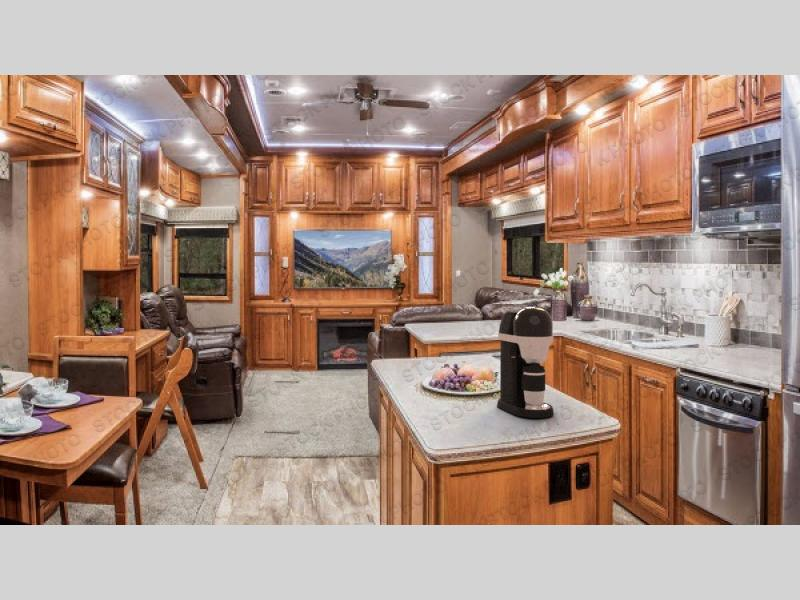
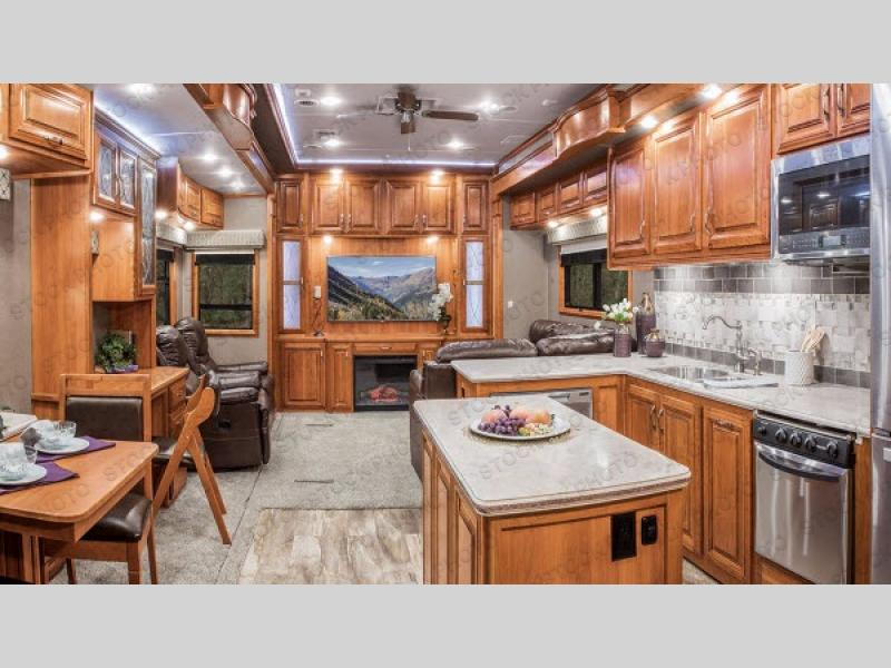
- coffee maker [496,306,555,419]
